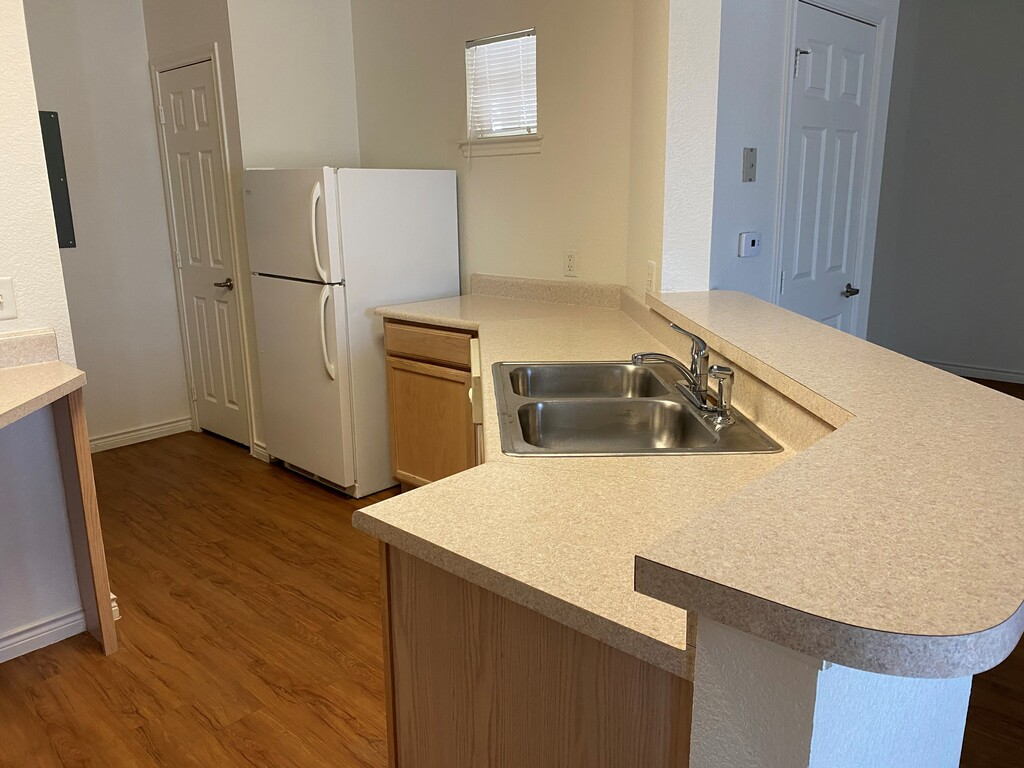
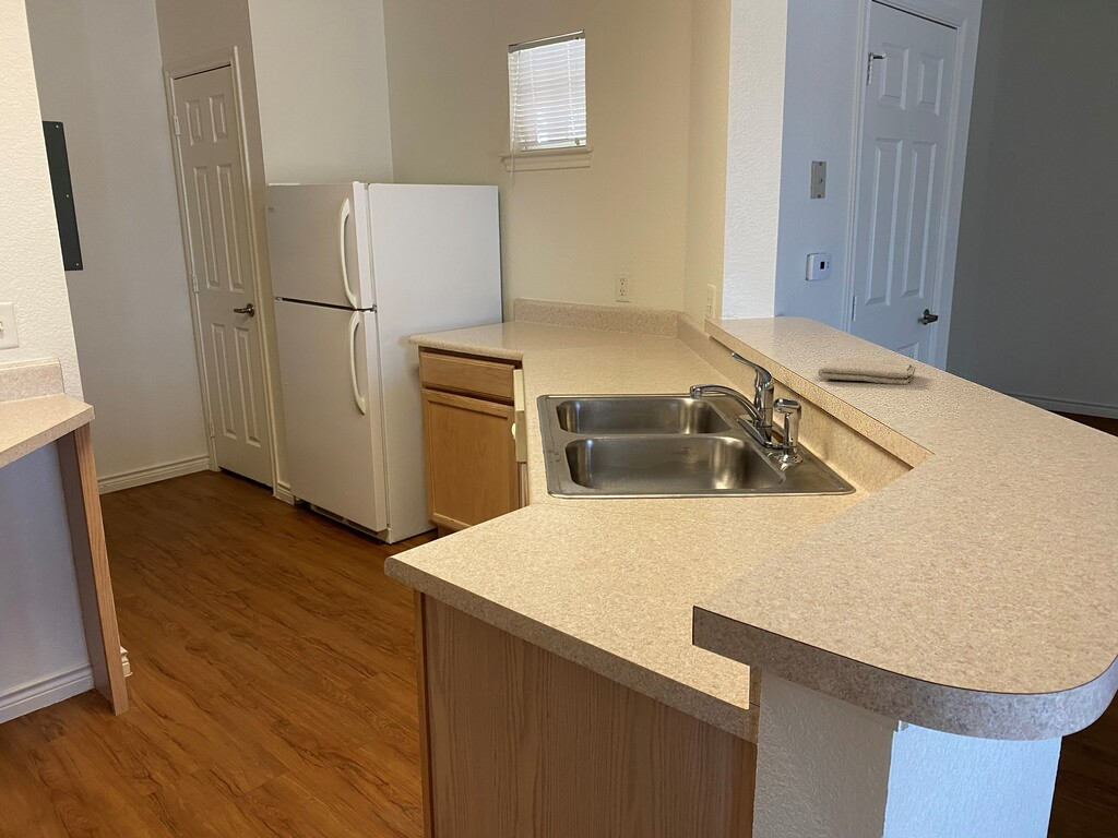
+ washcloth [817,356,917,386]
